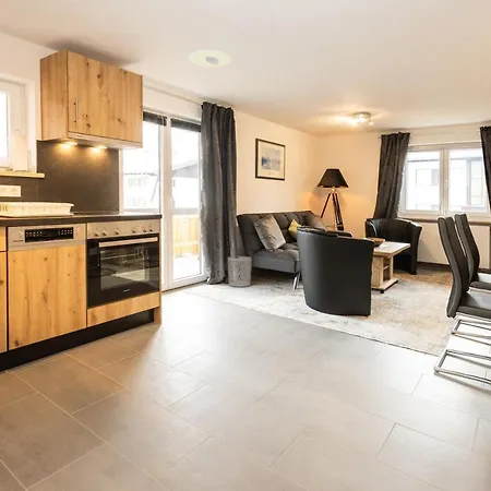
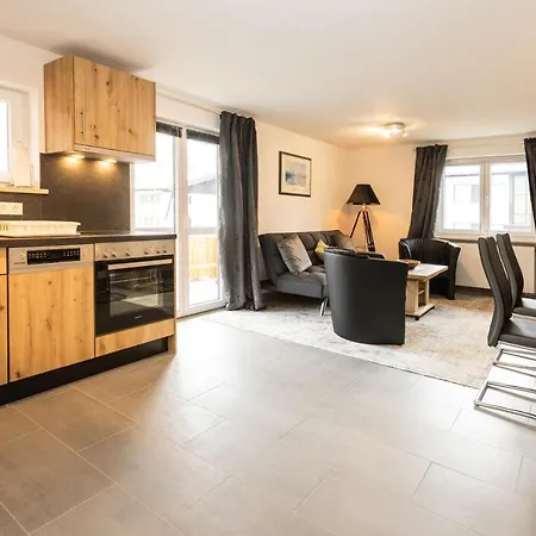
- recessed light [188,49,232,69]
- waste bin [227,255,253,288]
